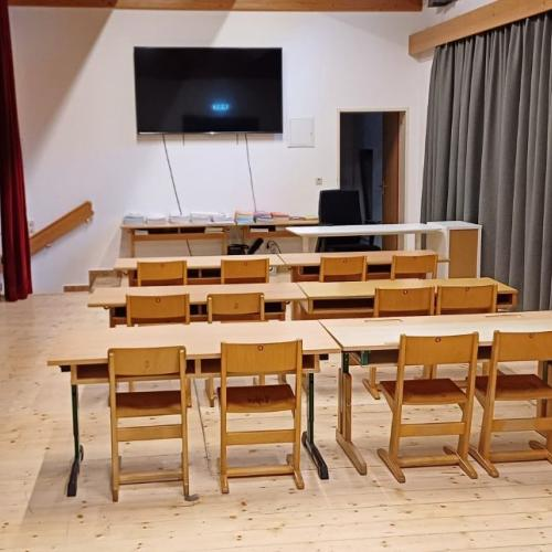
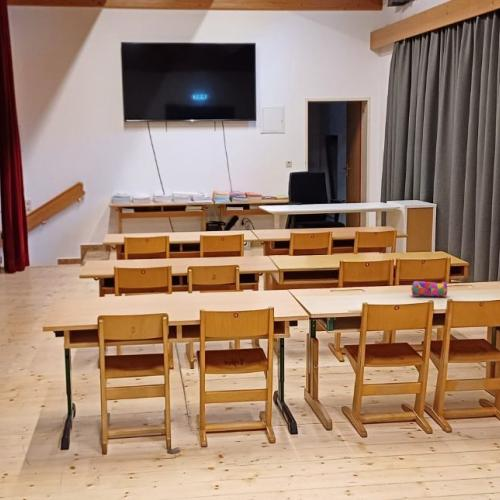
+ pencil case [410,280,449,298]
